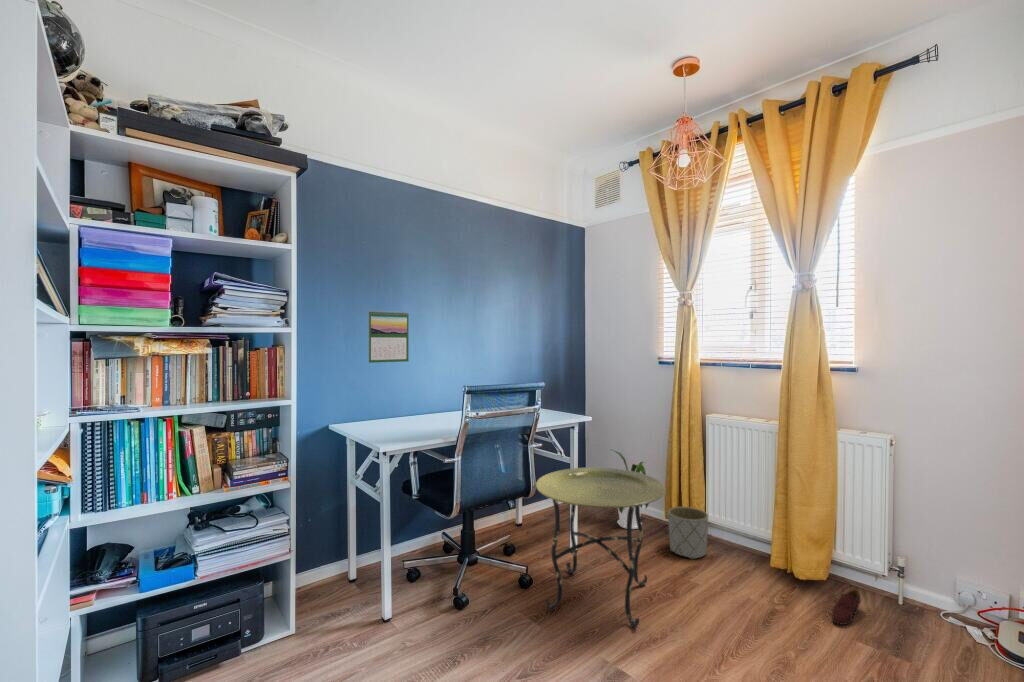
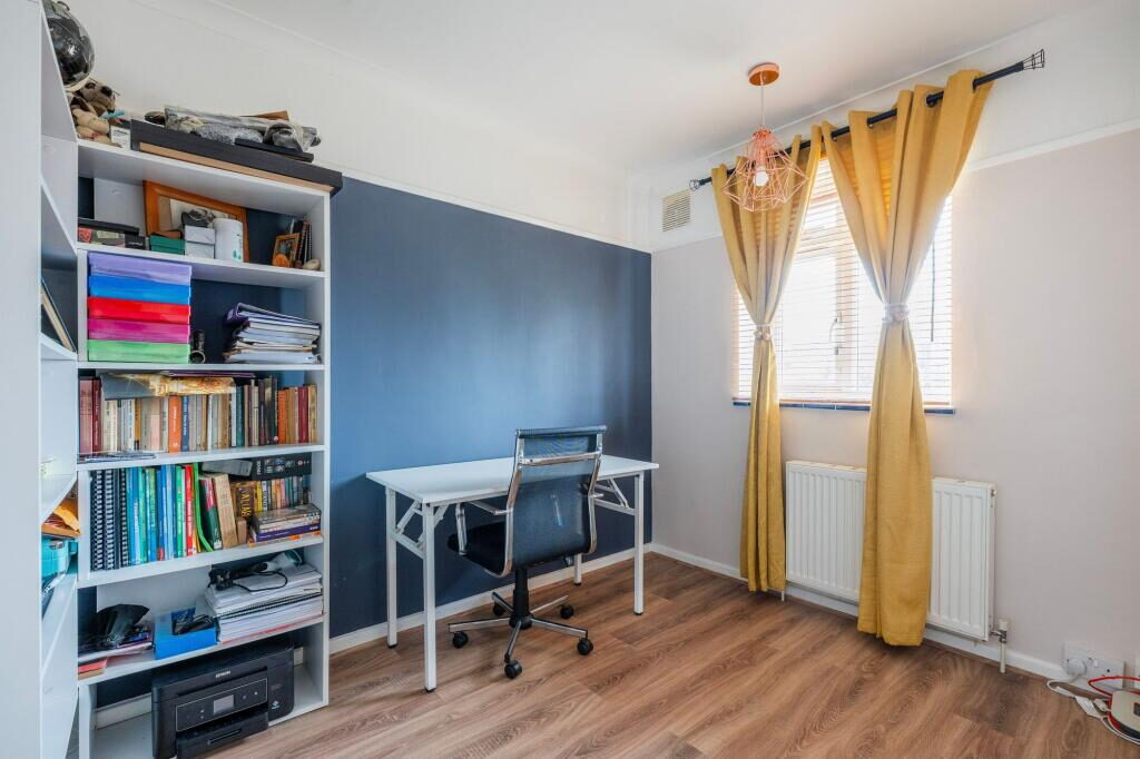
- planter [667,506,709,560]
- shoe [831,588,862,626]
- calendar [368,309,410,364]
- house plant [609,448,649,530]
- side table [535,466,667,629]
